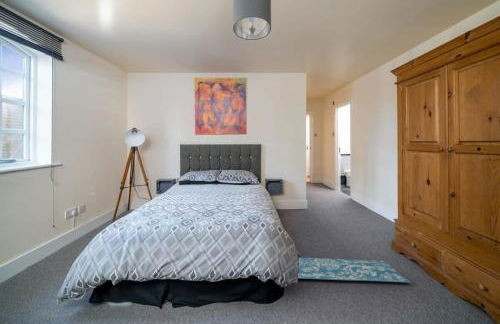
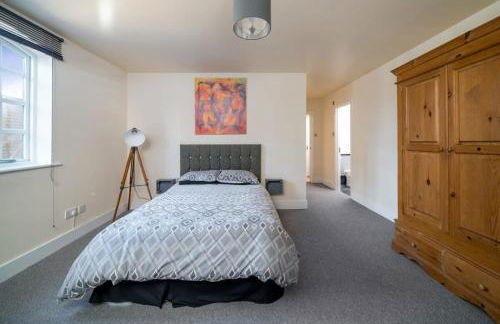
- rug [297,257,412,284]
